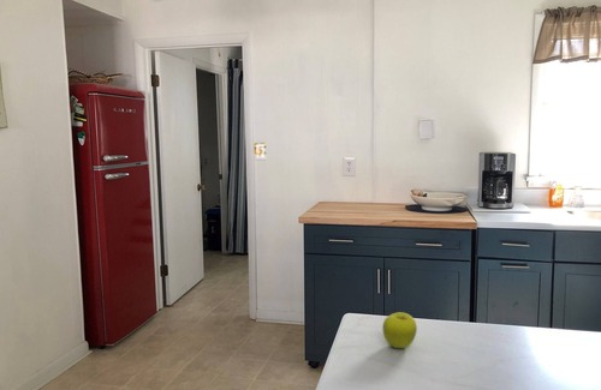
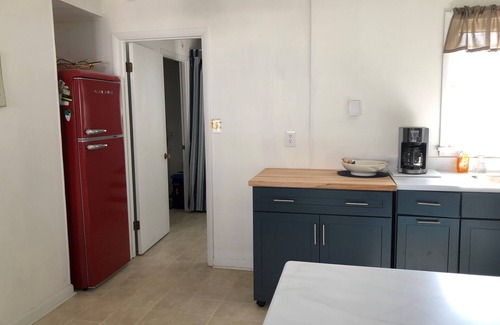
- fruit [381,311,418,349]
